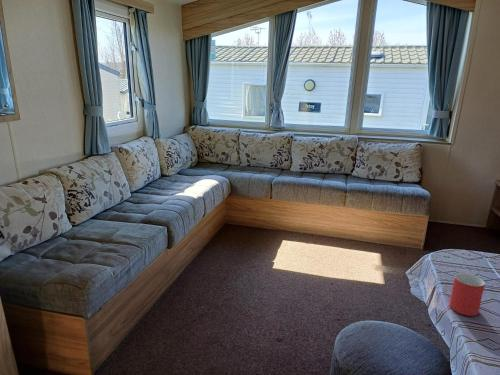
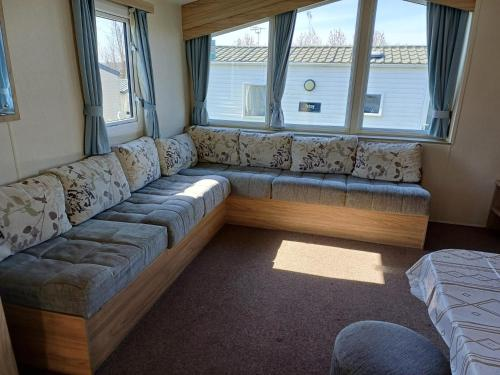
- mug [448,272,486,317]
